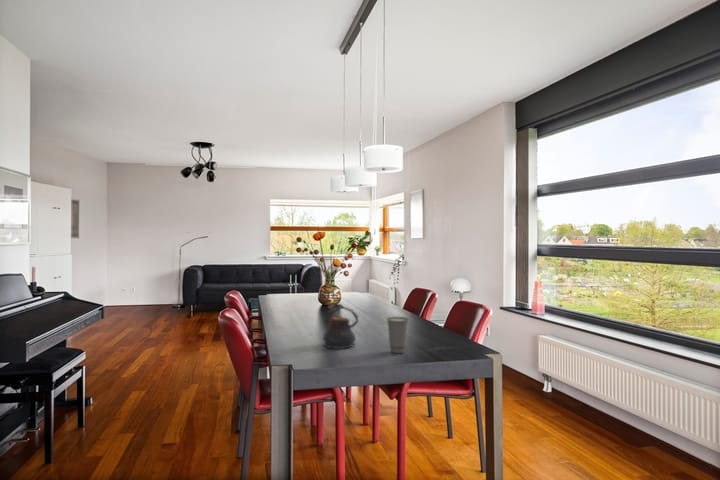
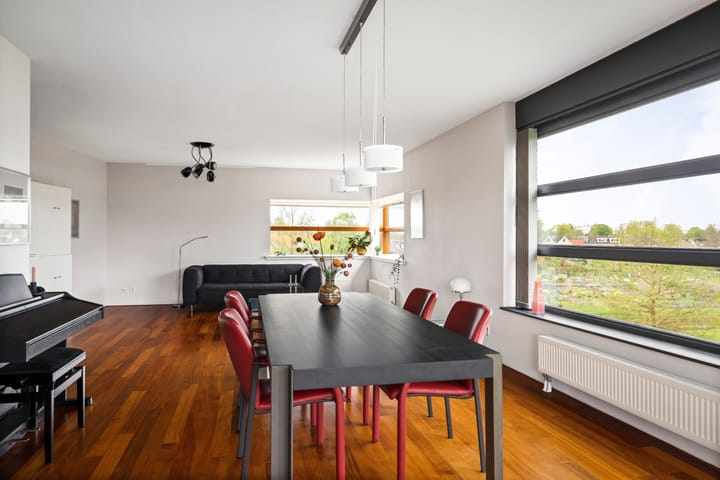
- teapot [322,302,359,350]
- cup [385,316,410,354]
